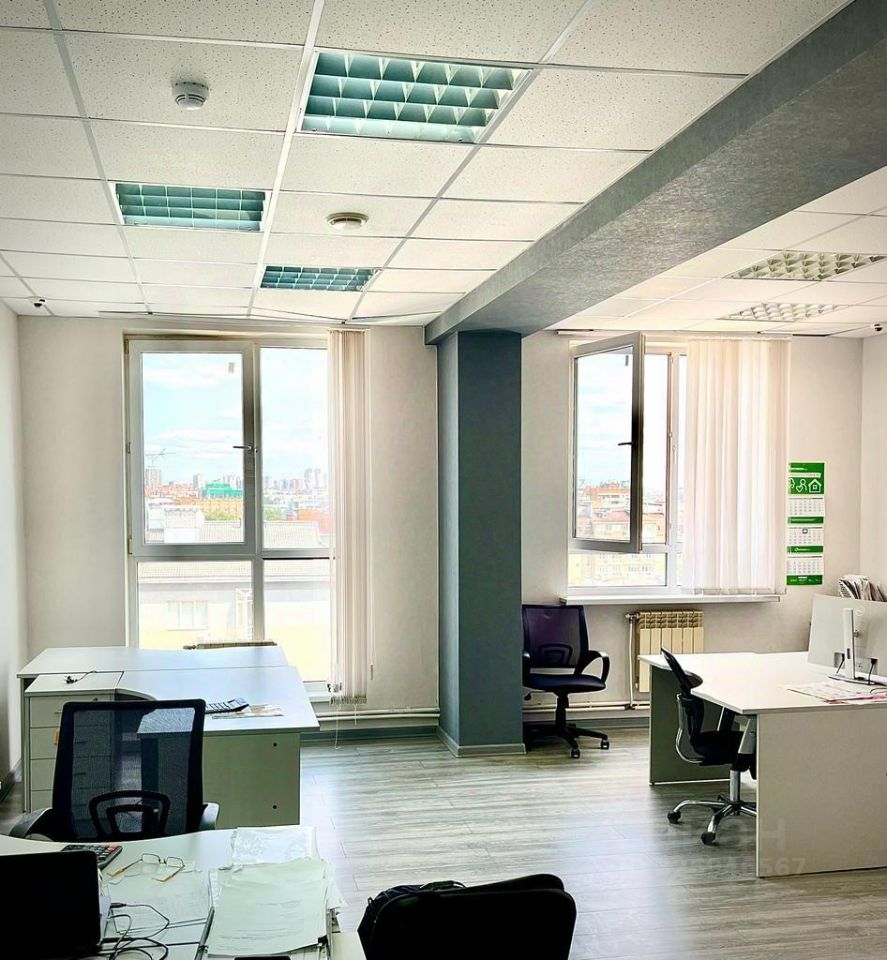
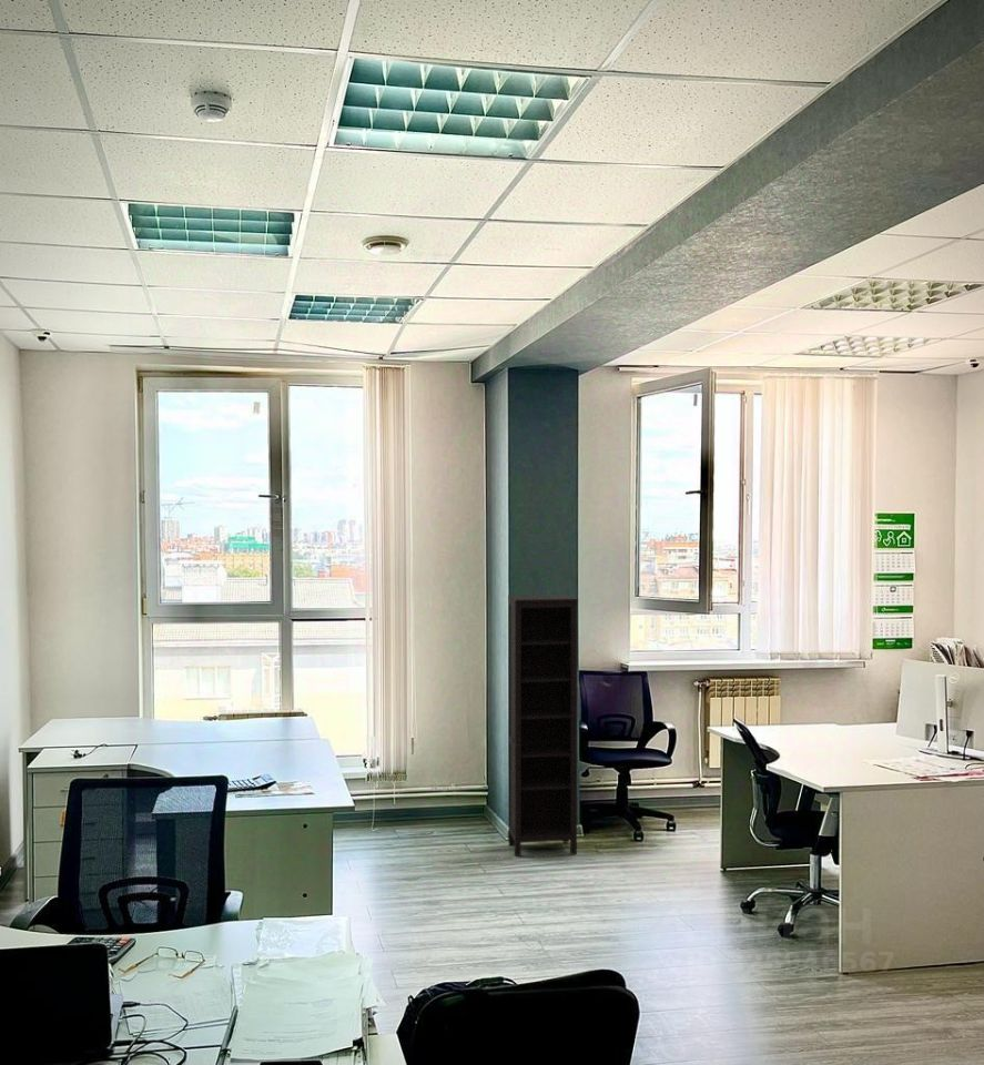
+ bookcase [507,594,579,858]
